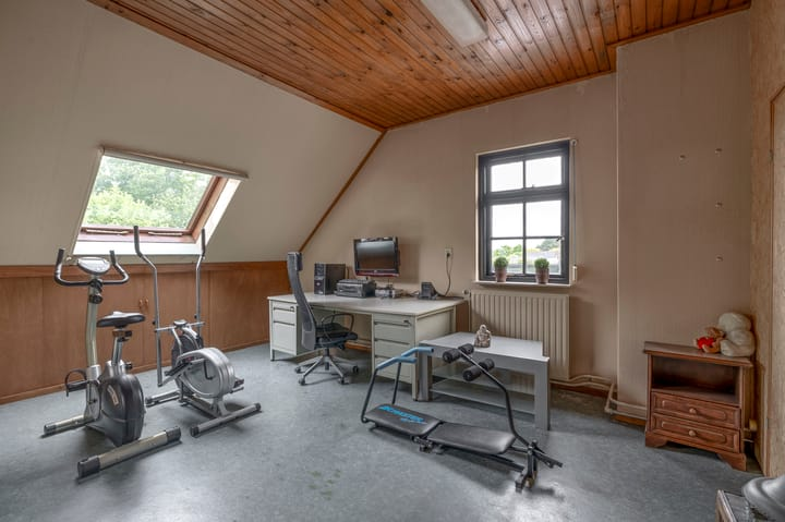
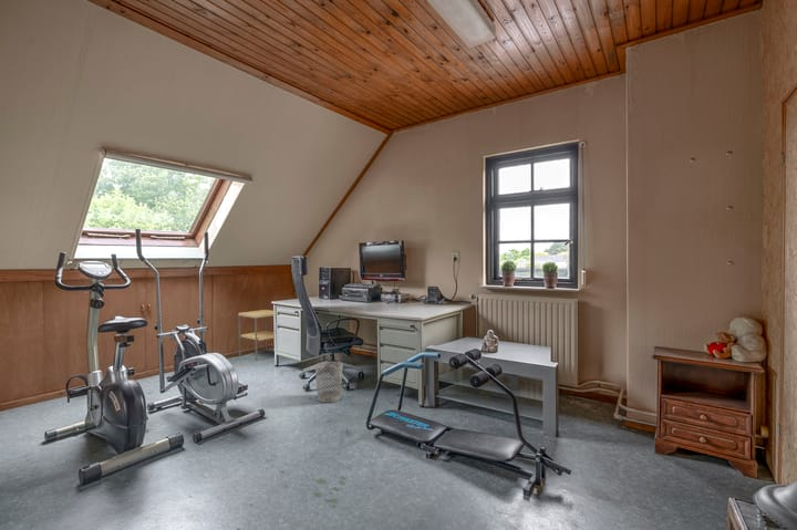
+ wastebasket [314,361,344,404]
+ side table [238,309,275,362]
